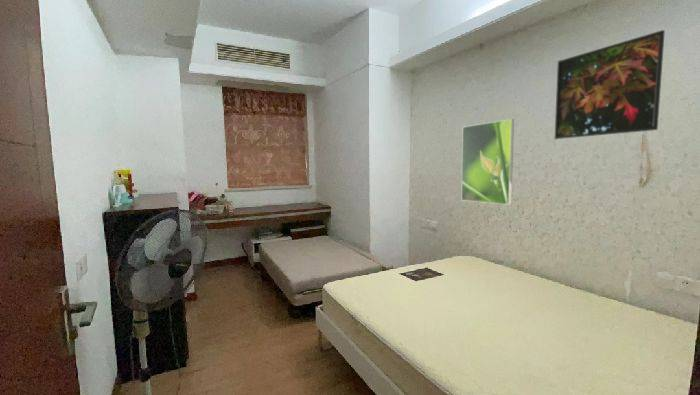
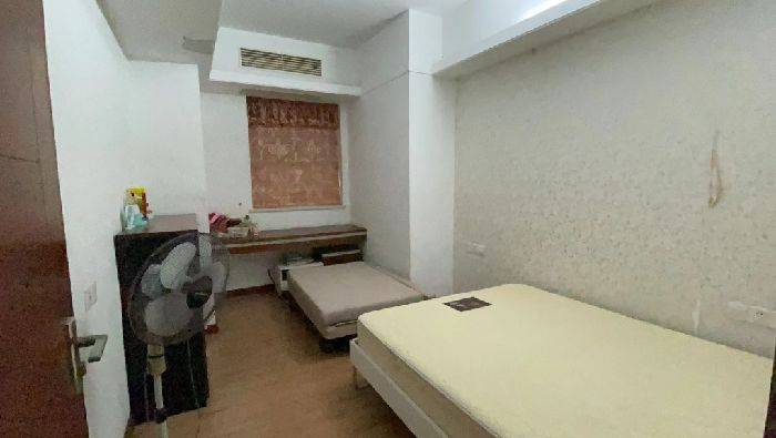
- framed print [460,118,515,206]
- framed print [553,29,666,140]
